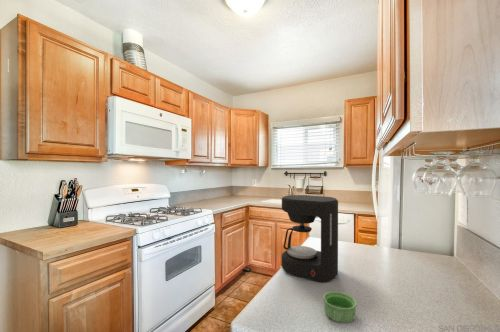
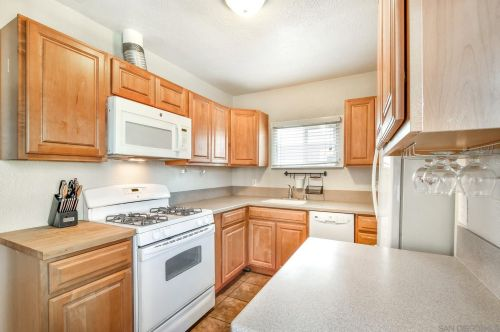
- coffee maker [281,194,339,283]
- ramekin [322,290,357,324]
